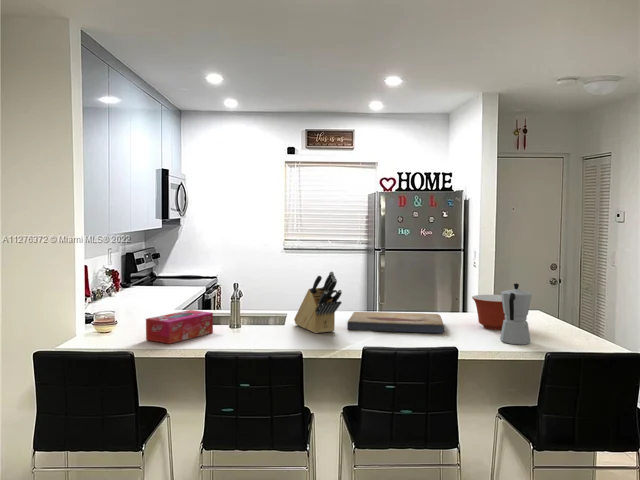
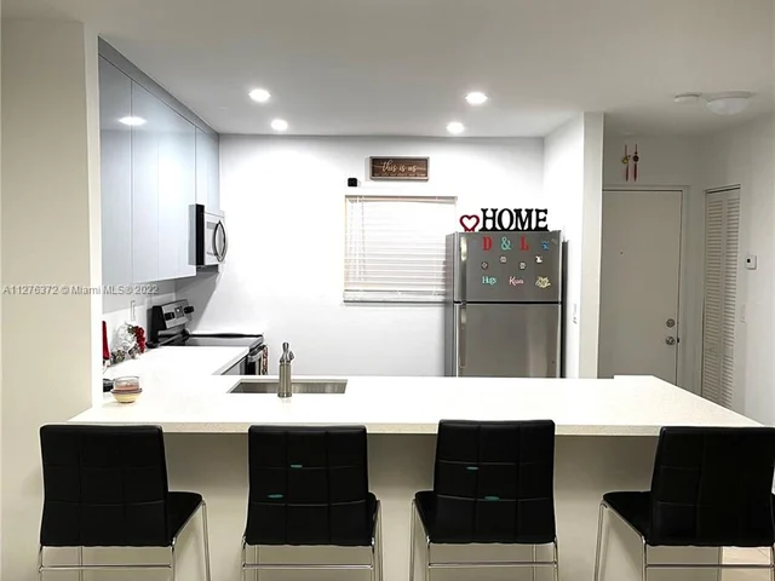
- fish fossil [346,311,445,334]
- moka pot [499,282,533,346]
- knife block [293,271,343,334]
- mixing bowl [471,294,505,331]
- tissue box [145,309,214,345]
